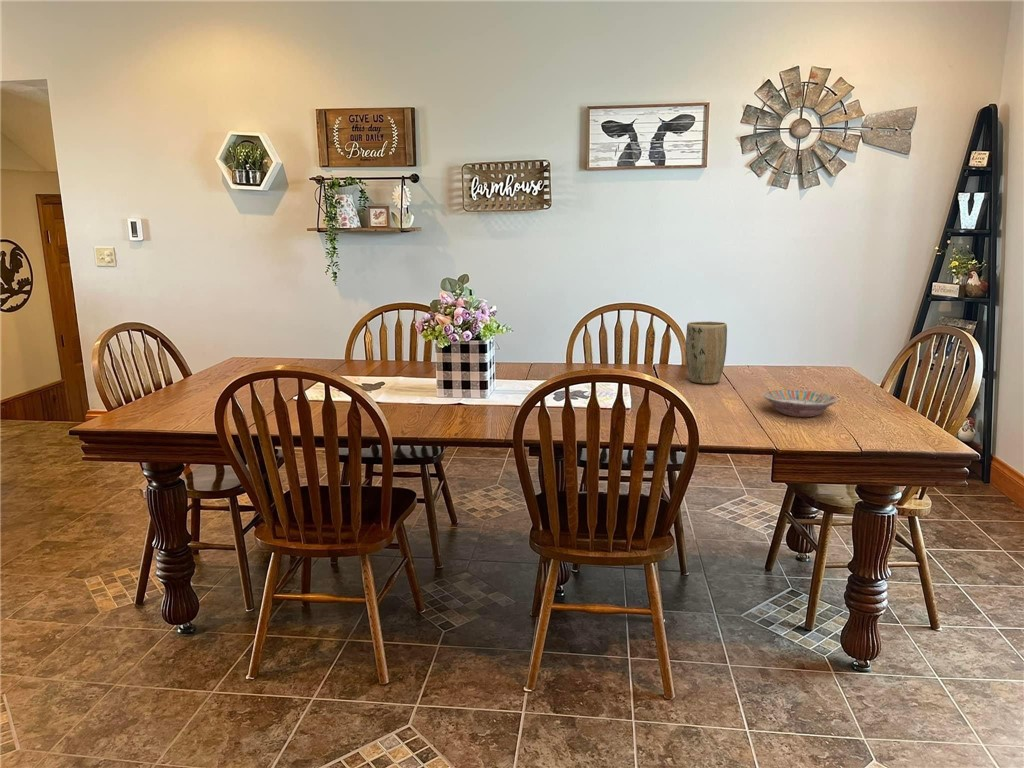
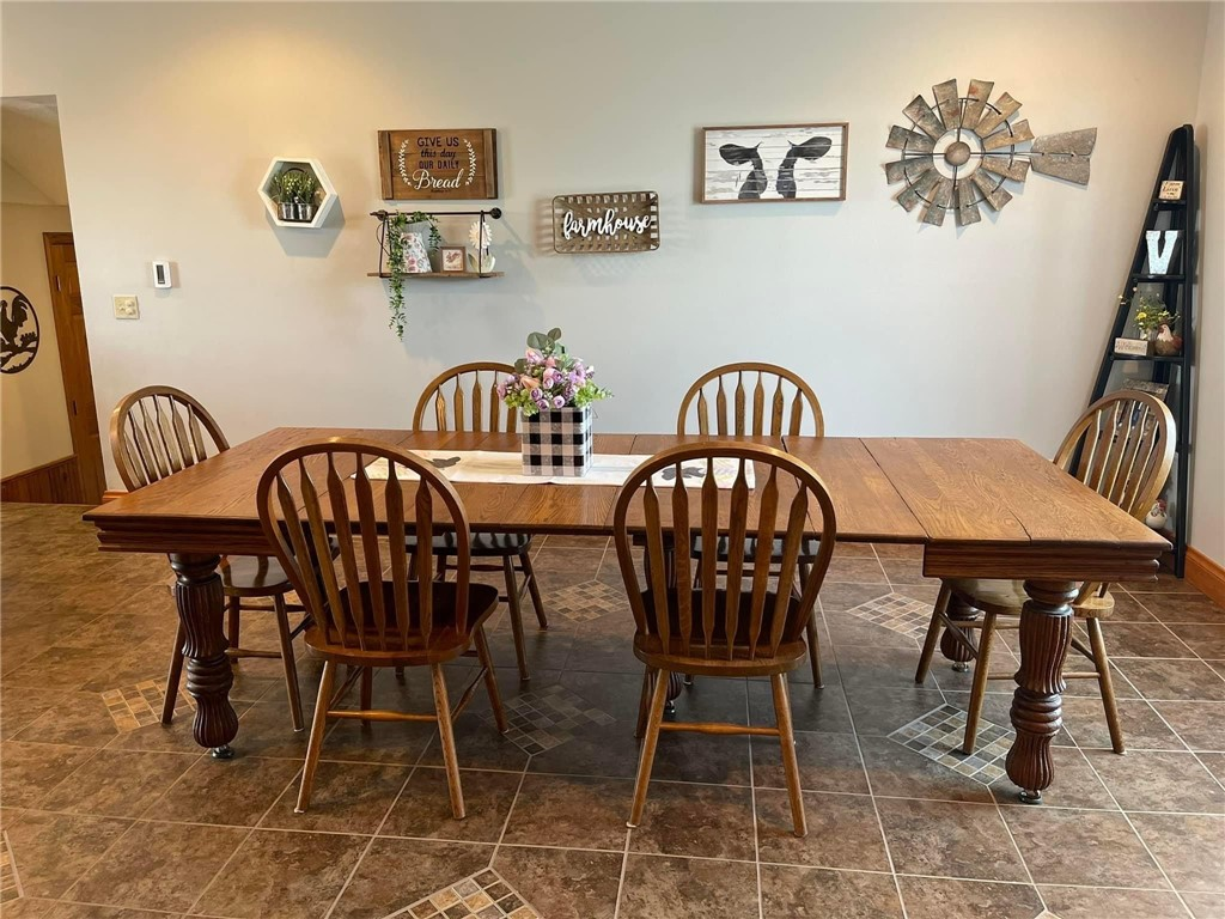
- plant pot [685,320,728,385]
- bowl [762,389,839,418]
